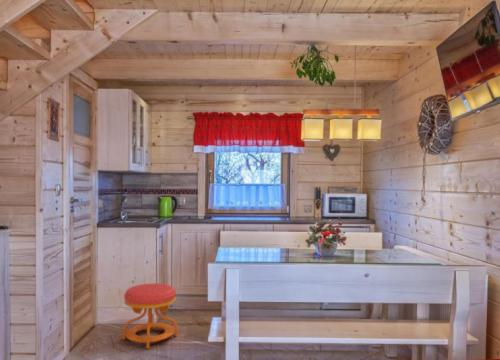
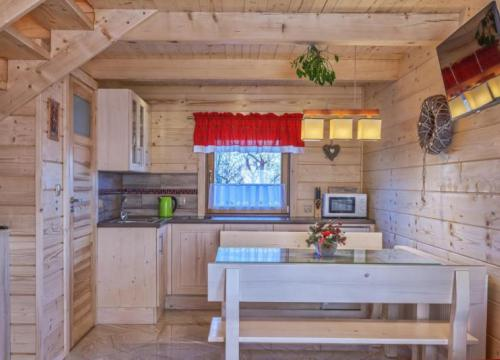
- stool [122,282,179,350]
